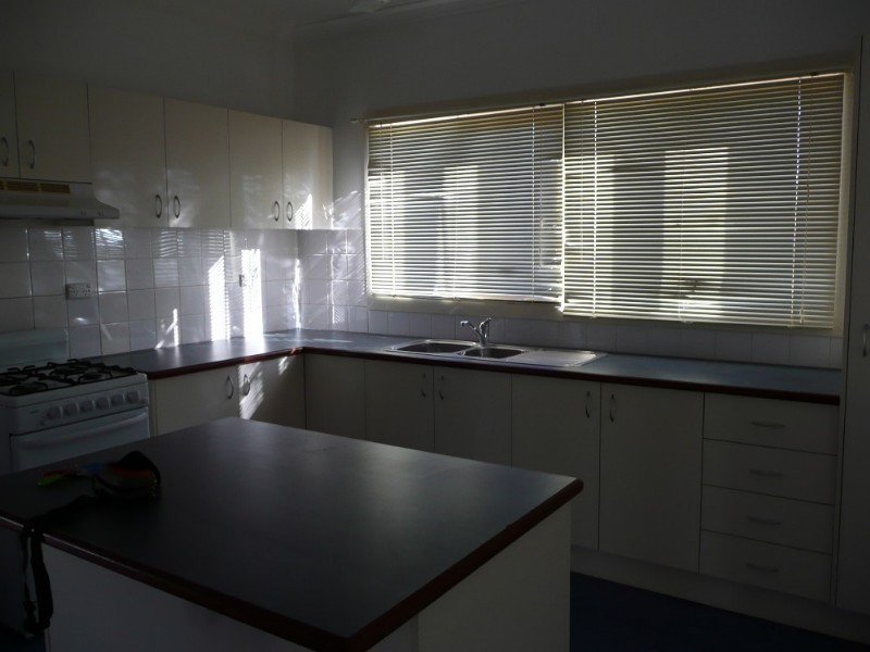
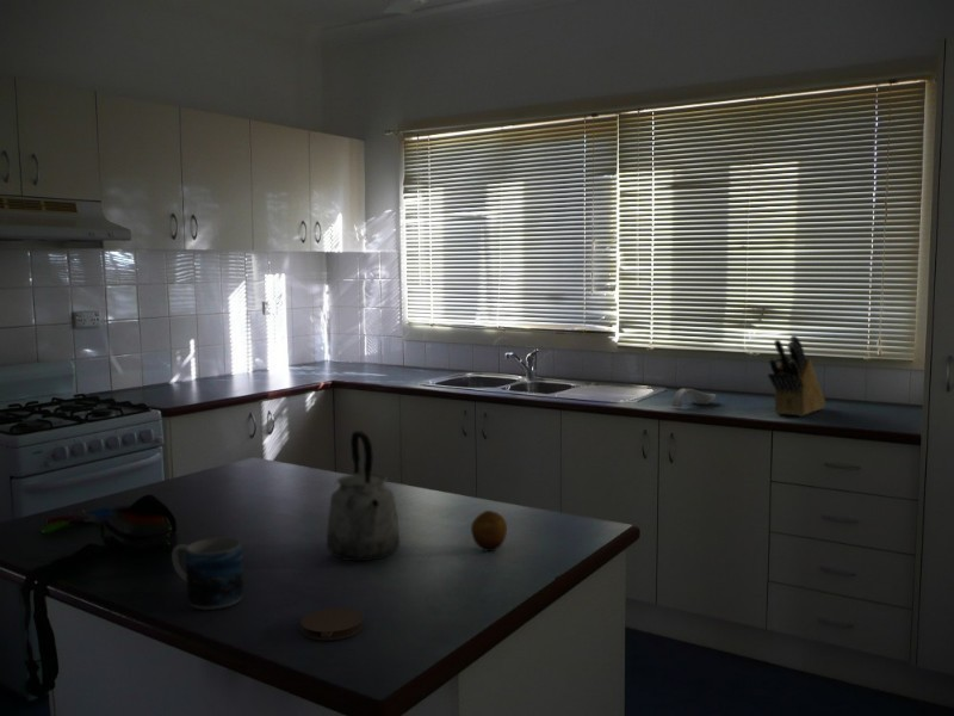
+ knife block [767,334,826,418]
+ coaster [299,607,364,641]
+ fruit [470,510,508,553]
+ spoon rest [671,387,718,408]
+ mug [171,536,244,611]
+ kettle [326,430,401,562]
